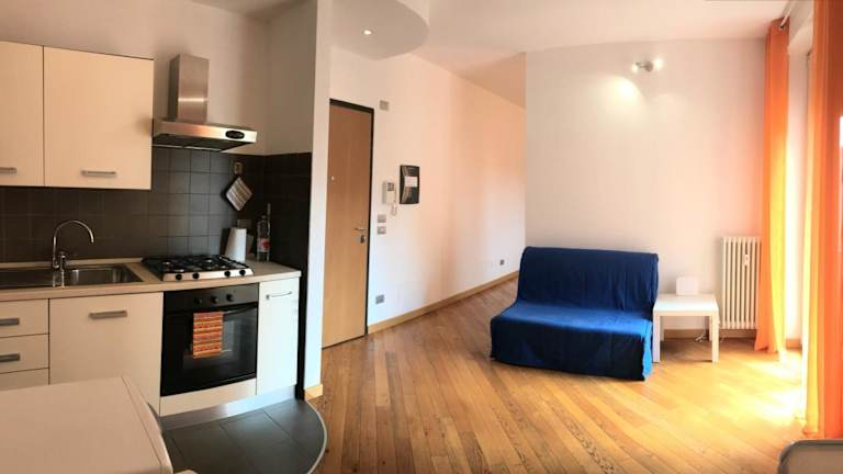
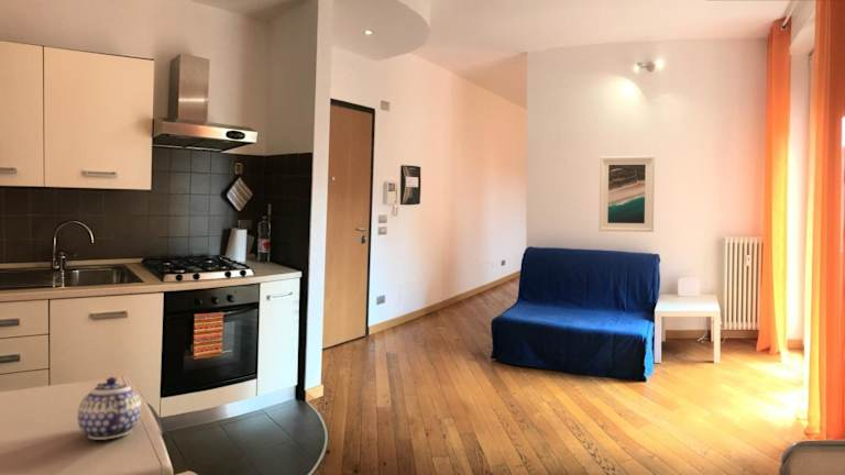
+ teapot [77,376,142,441]
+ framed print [597,155,656,233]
